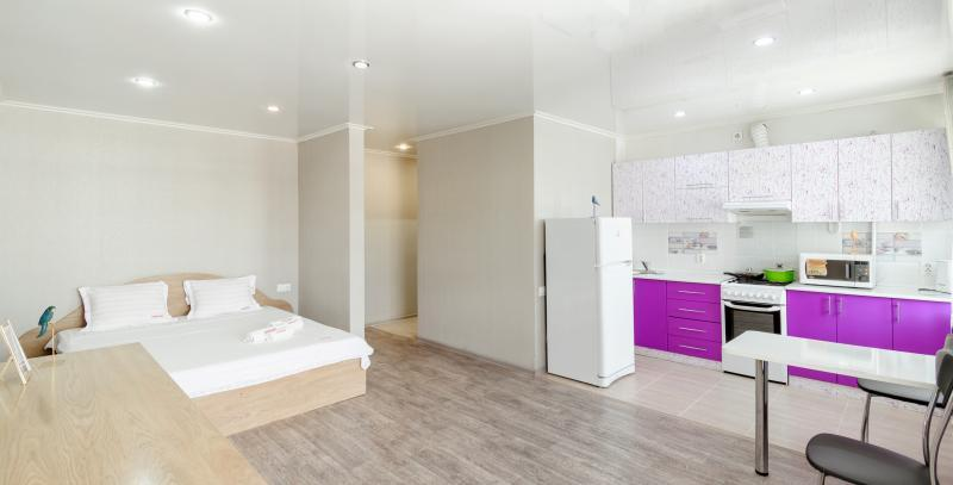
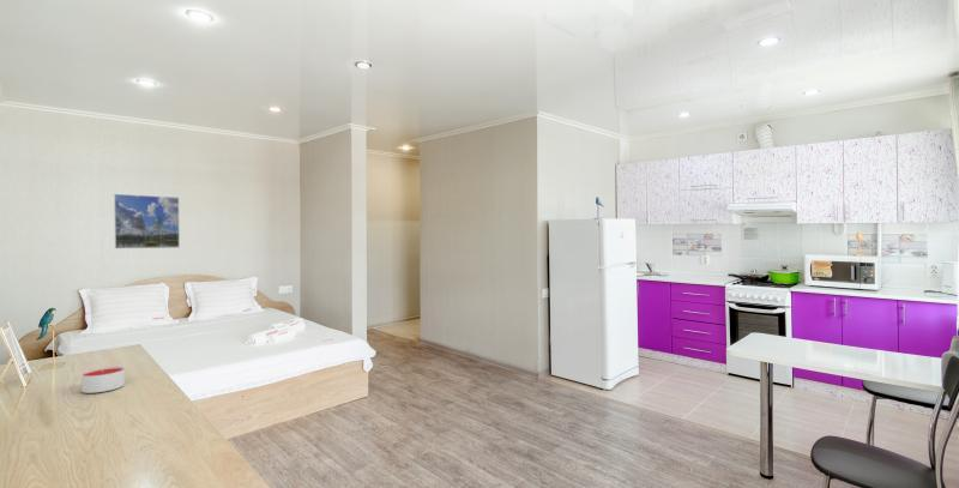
+ candle [80,366,126,394]
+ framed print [113,193,181,249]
